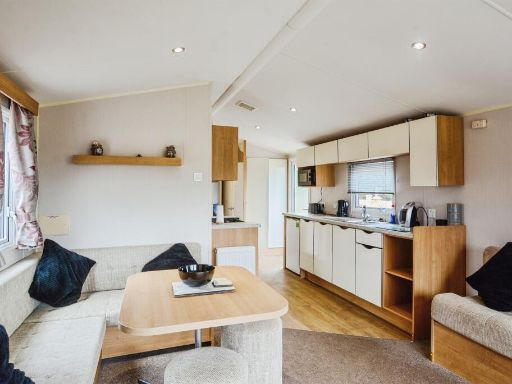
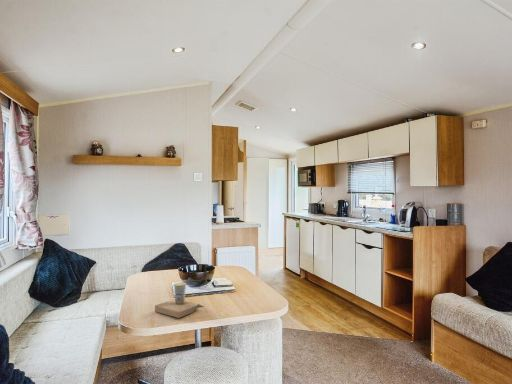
+ cup [154,281,205,319]
